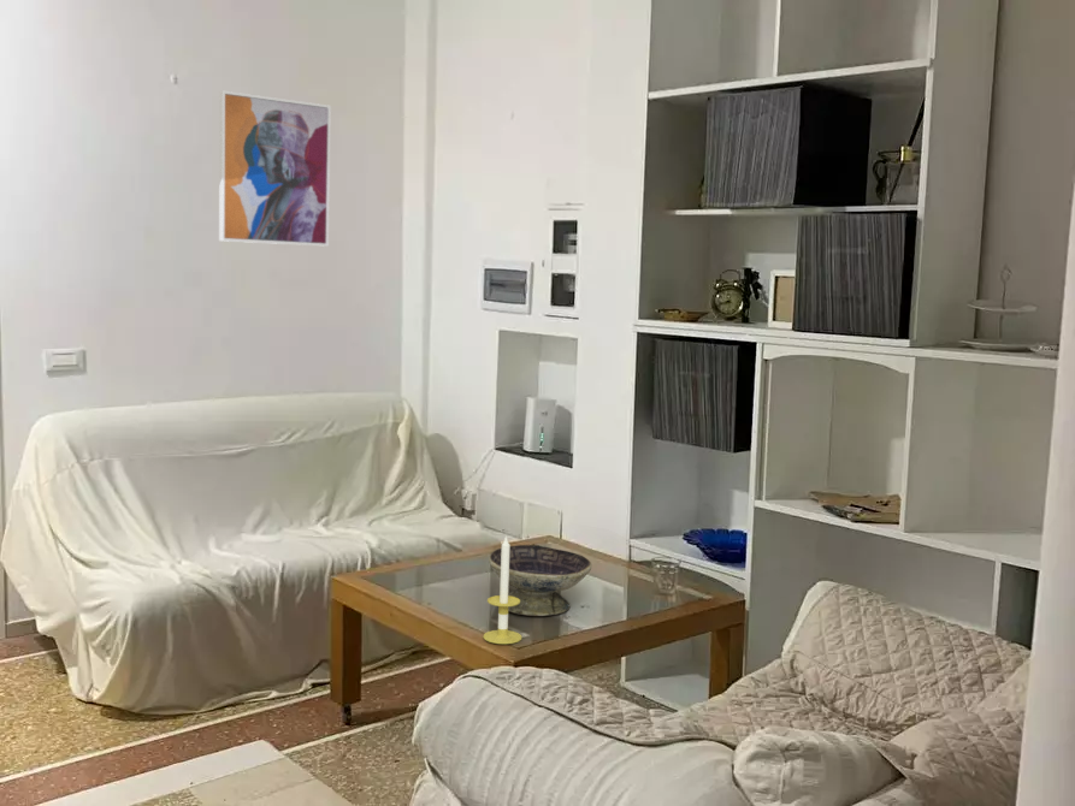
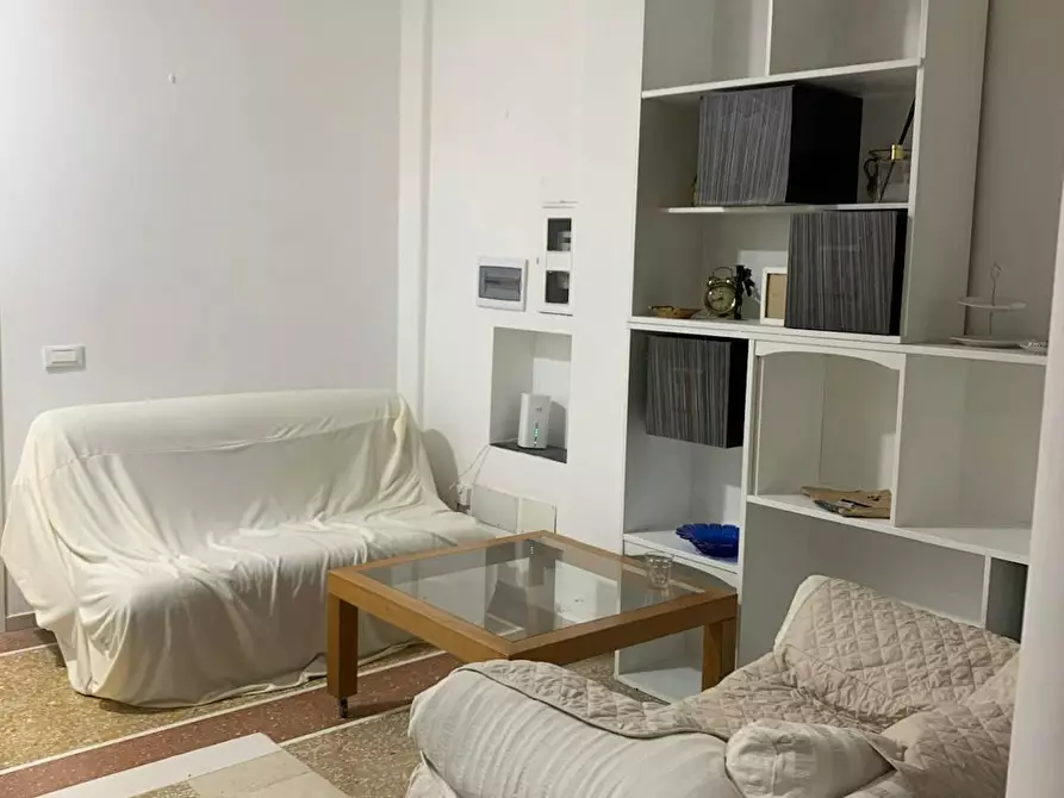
- decorative bowl [488,544,592,617]
- wall art [218,90,332,248]
- candle [483,534,522,645]
